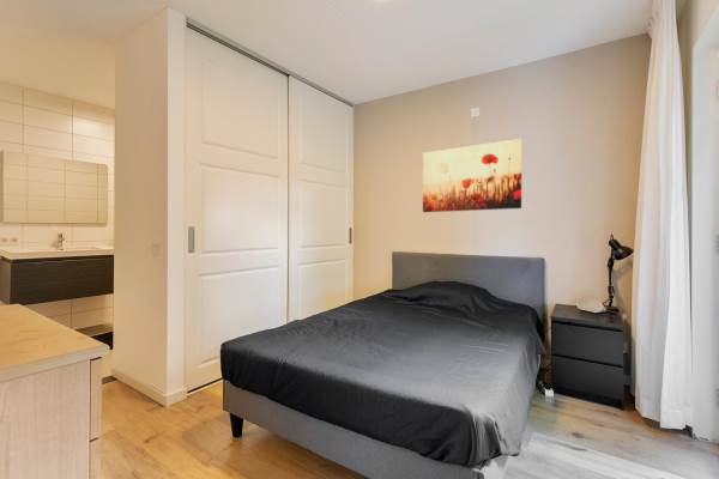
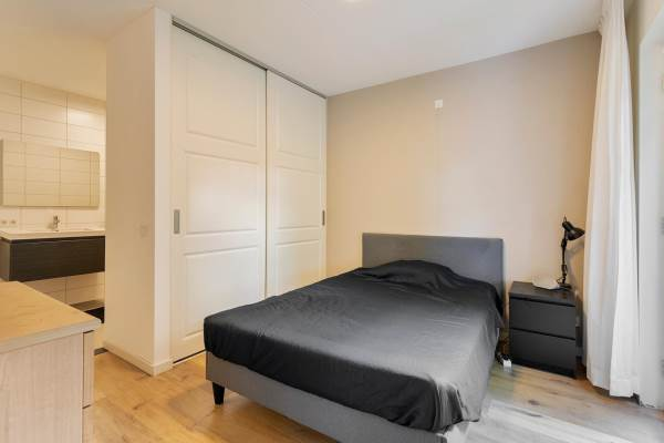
- wall art [422,138,524,213]
